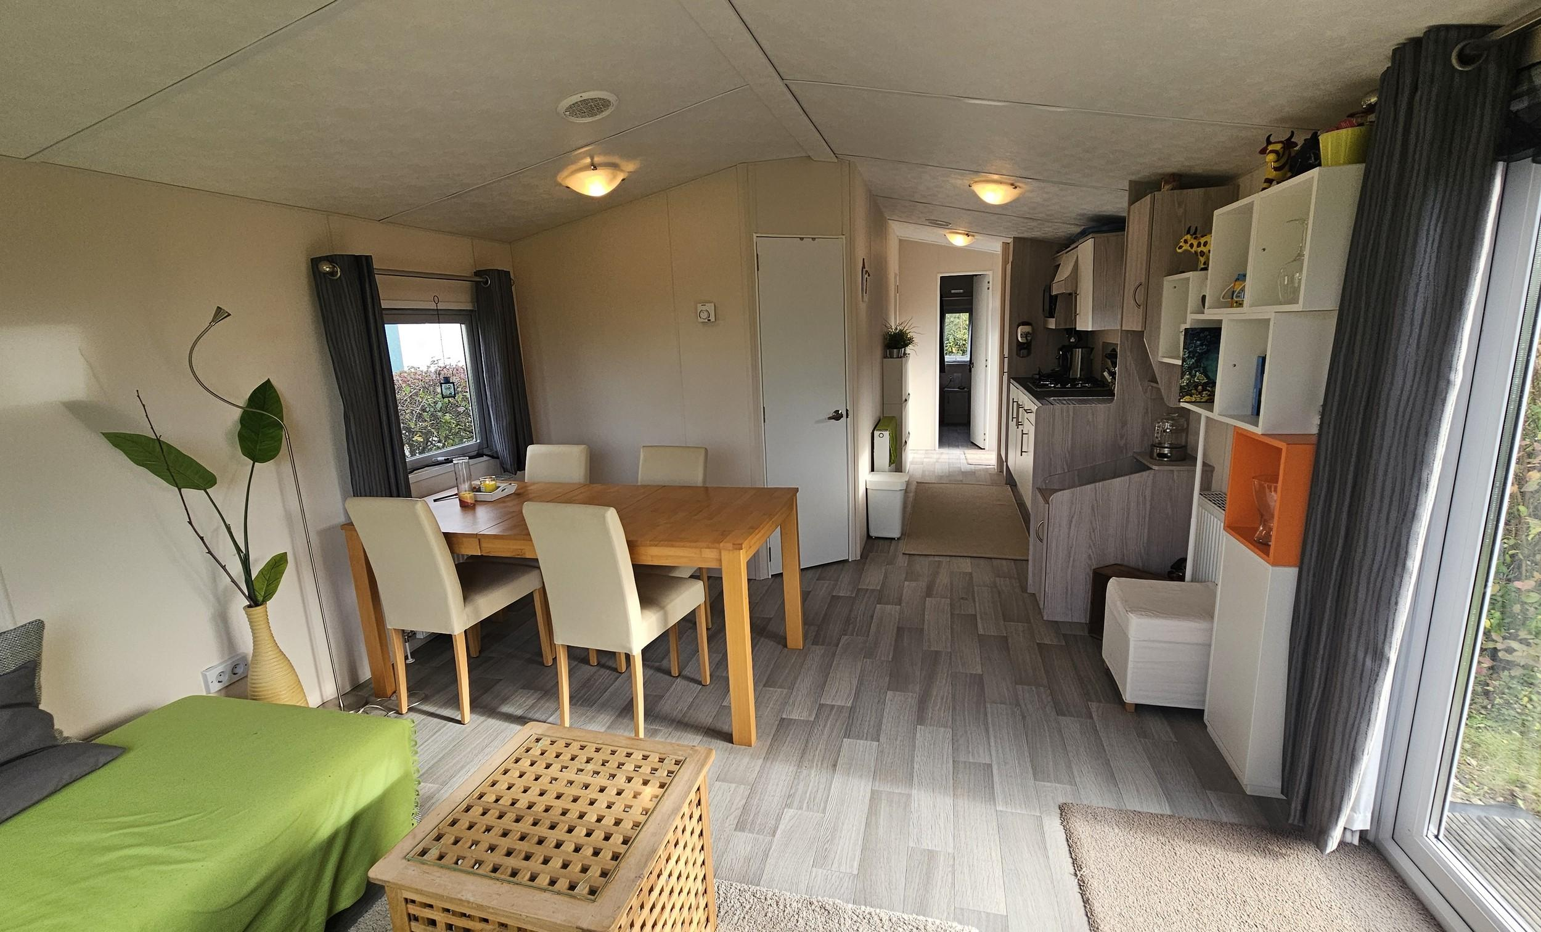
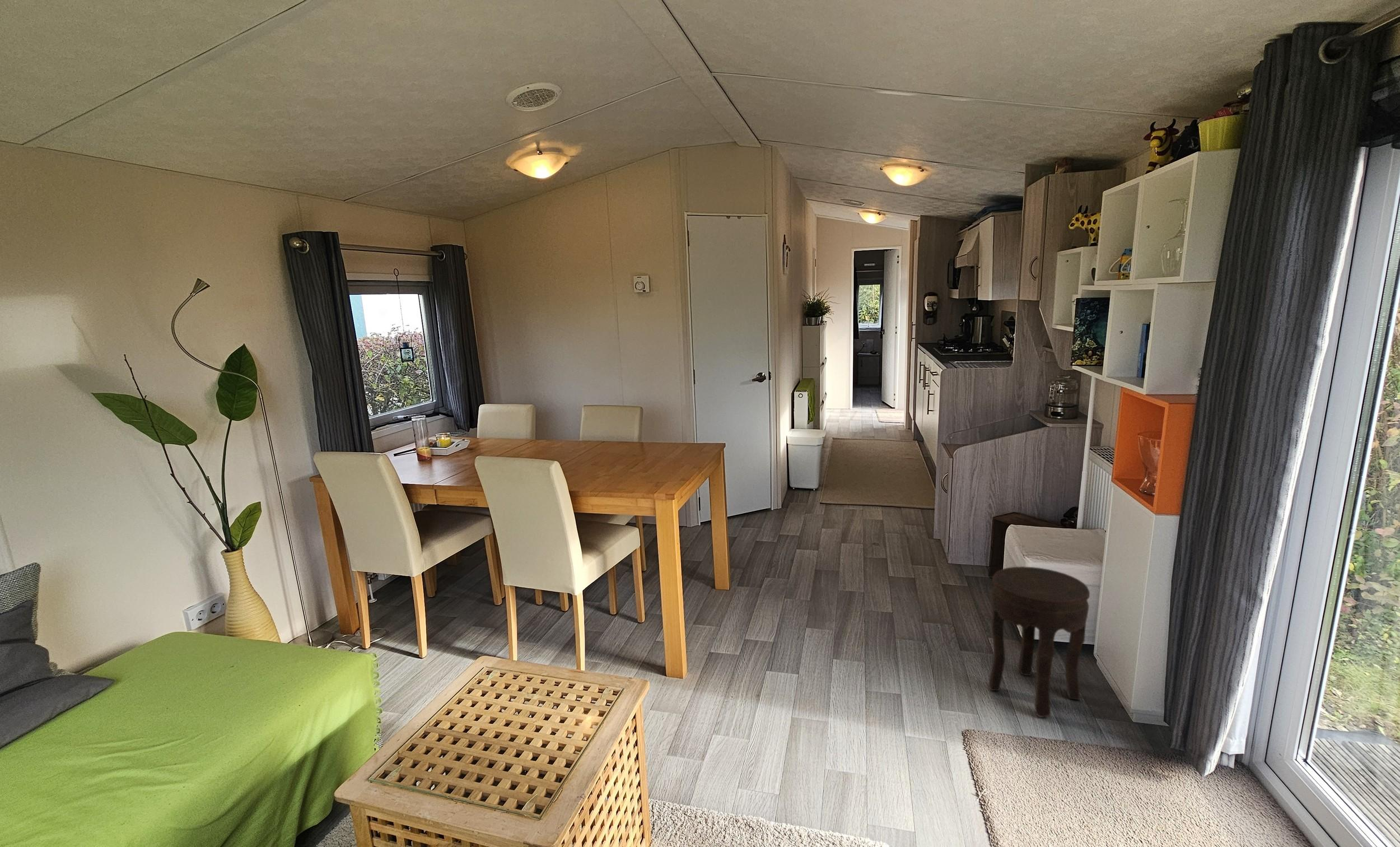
+ side table [988,566,1090,718]
